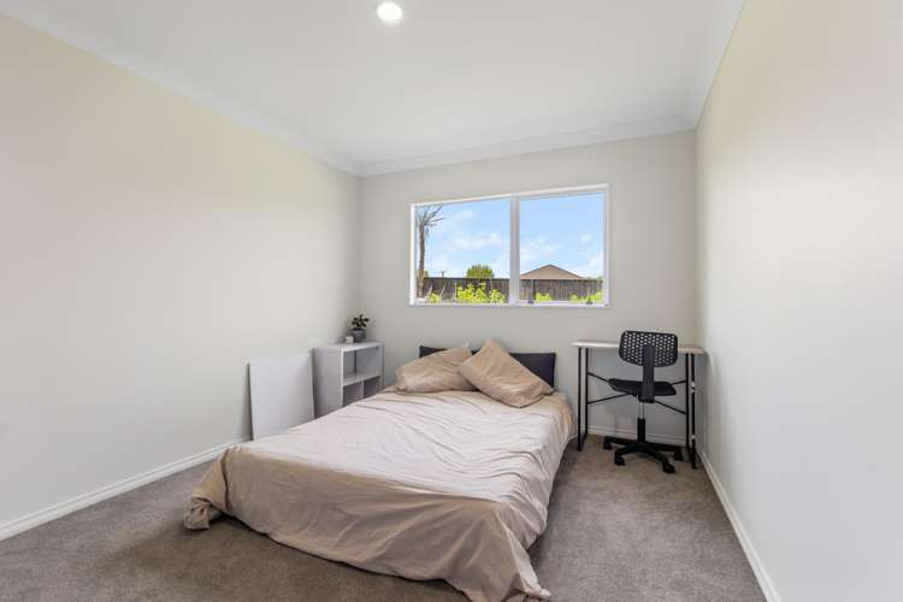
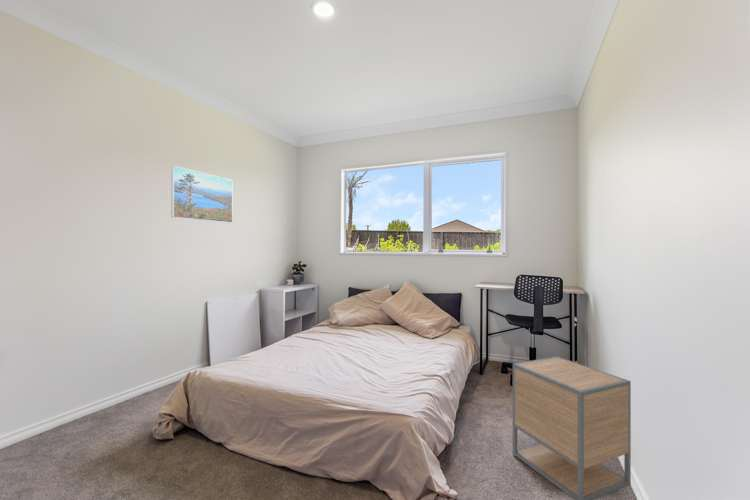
+ nightstand [512,356,632,500]
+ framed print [170,165,234,224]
